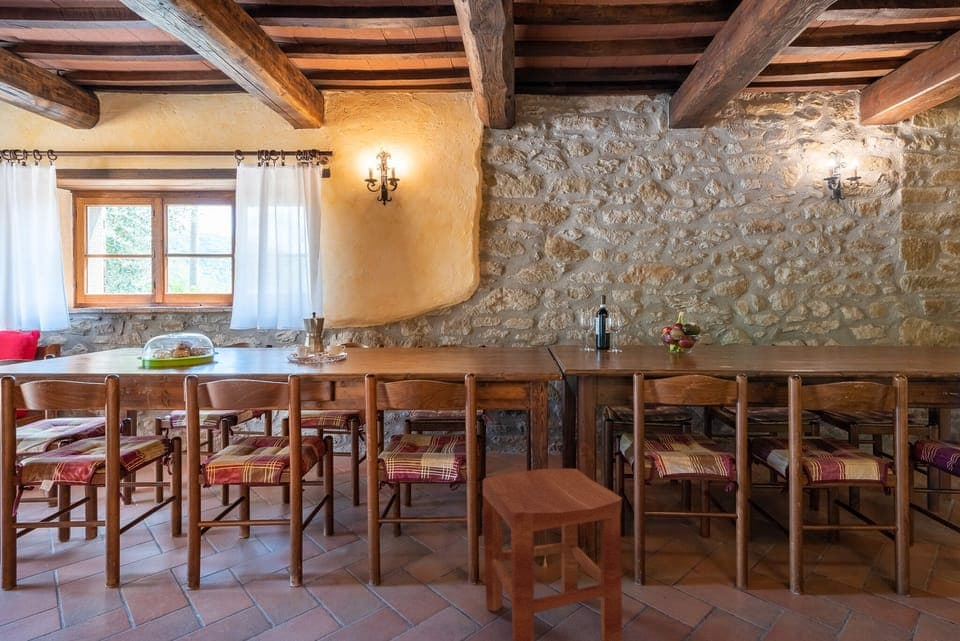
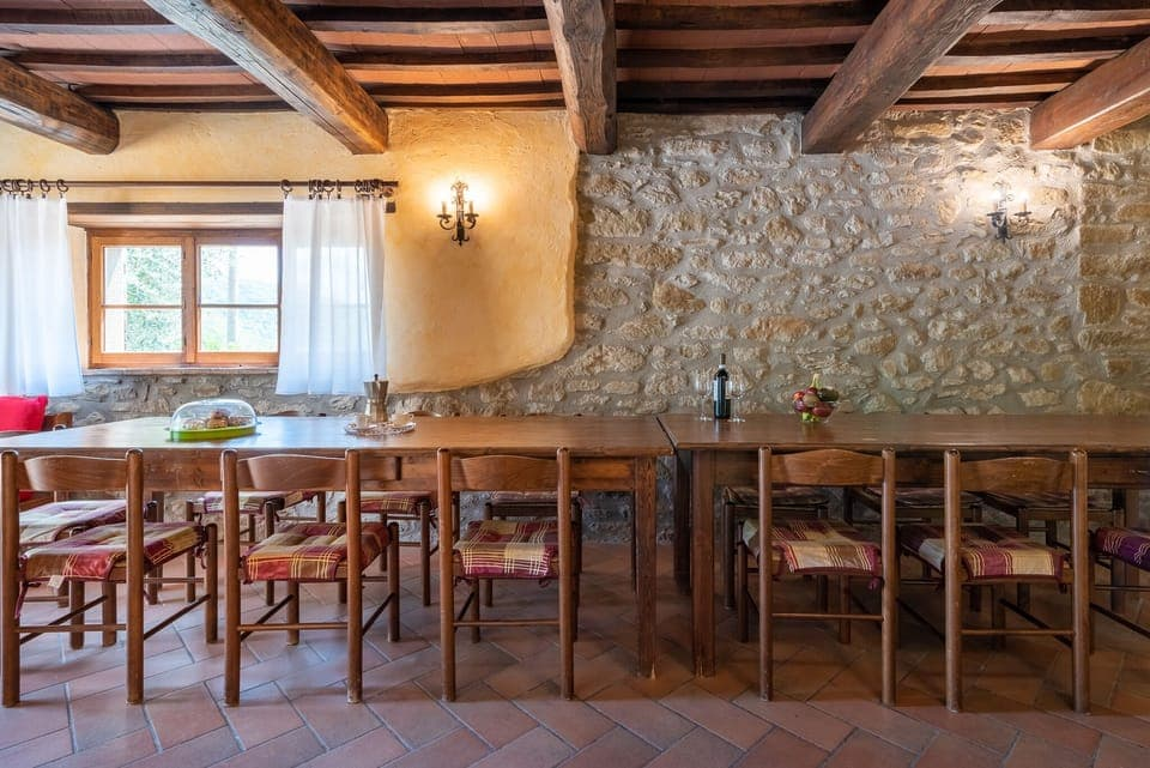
- stool [482,468,623,641]
